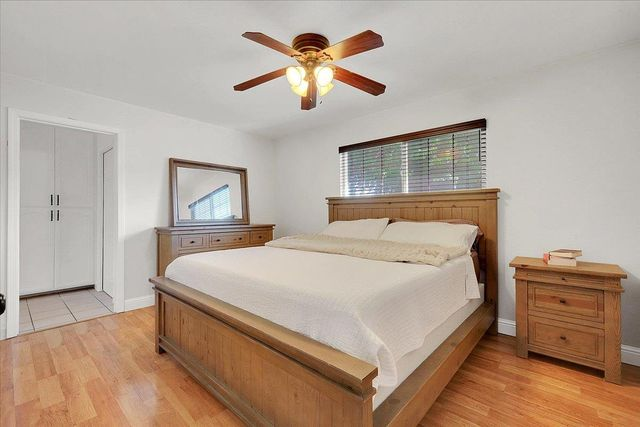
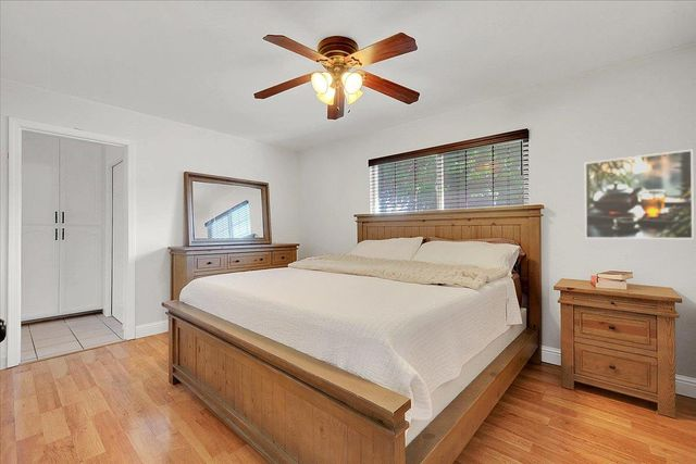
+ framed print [584,149,695,240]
